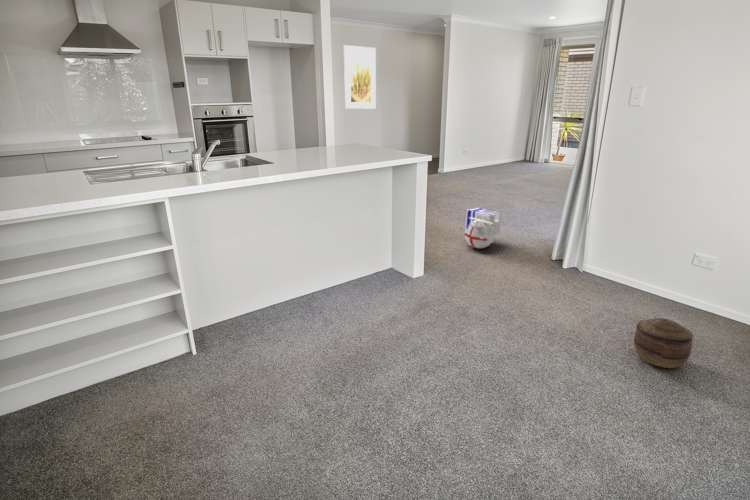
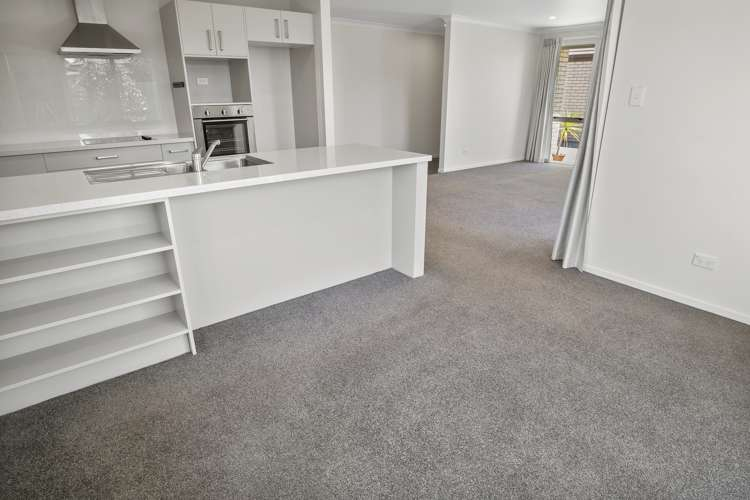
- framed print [343,44,377,110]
- basket [633,317,694,369]
- wastebasket [464,207,502,249]
